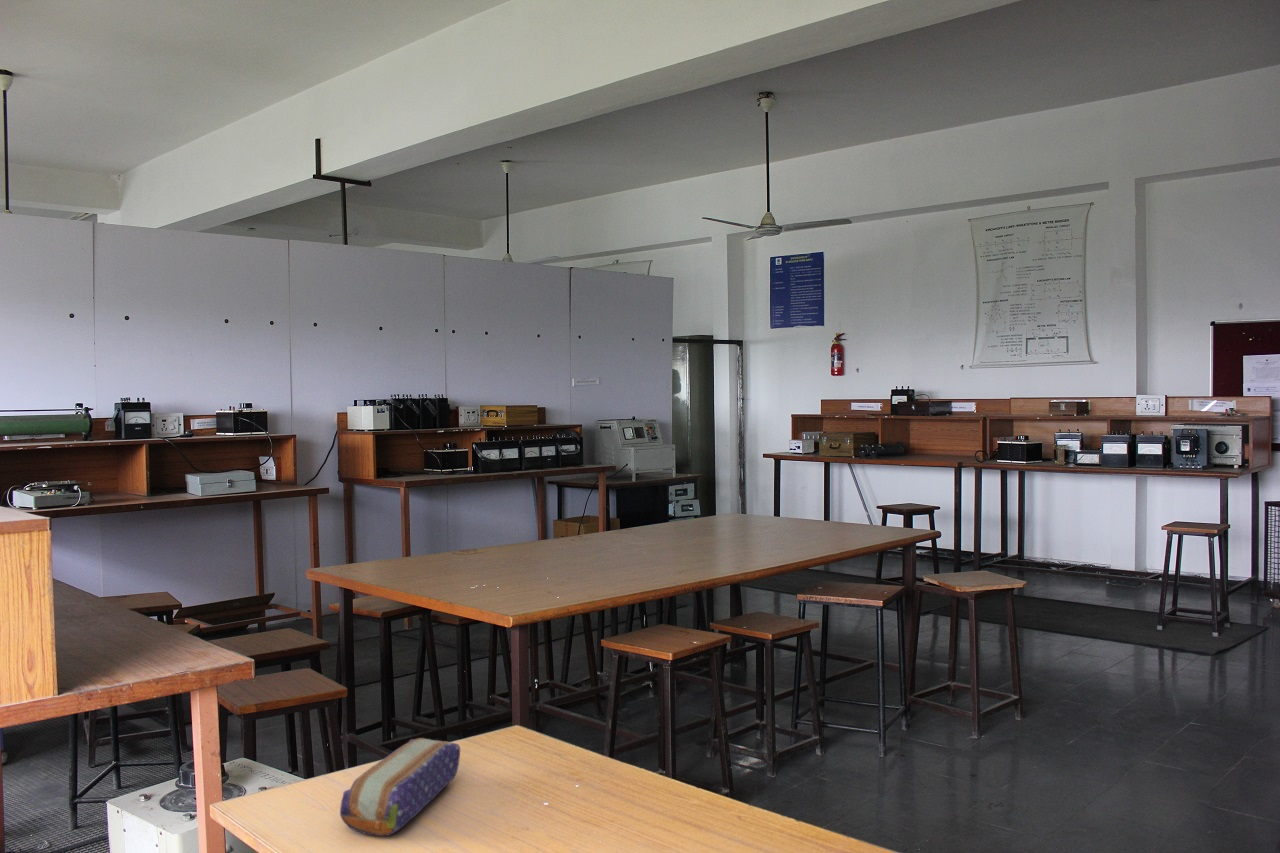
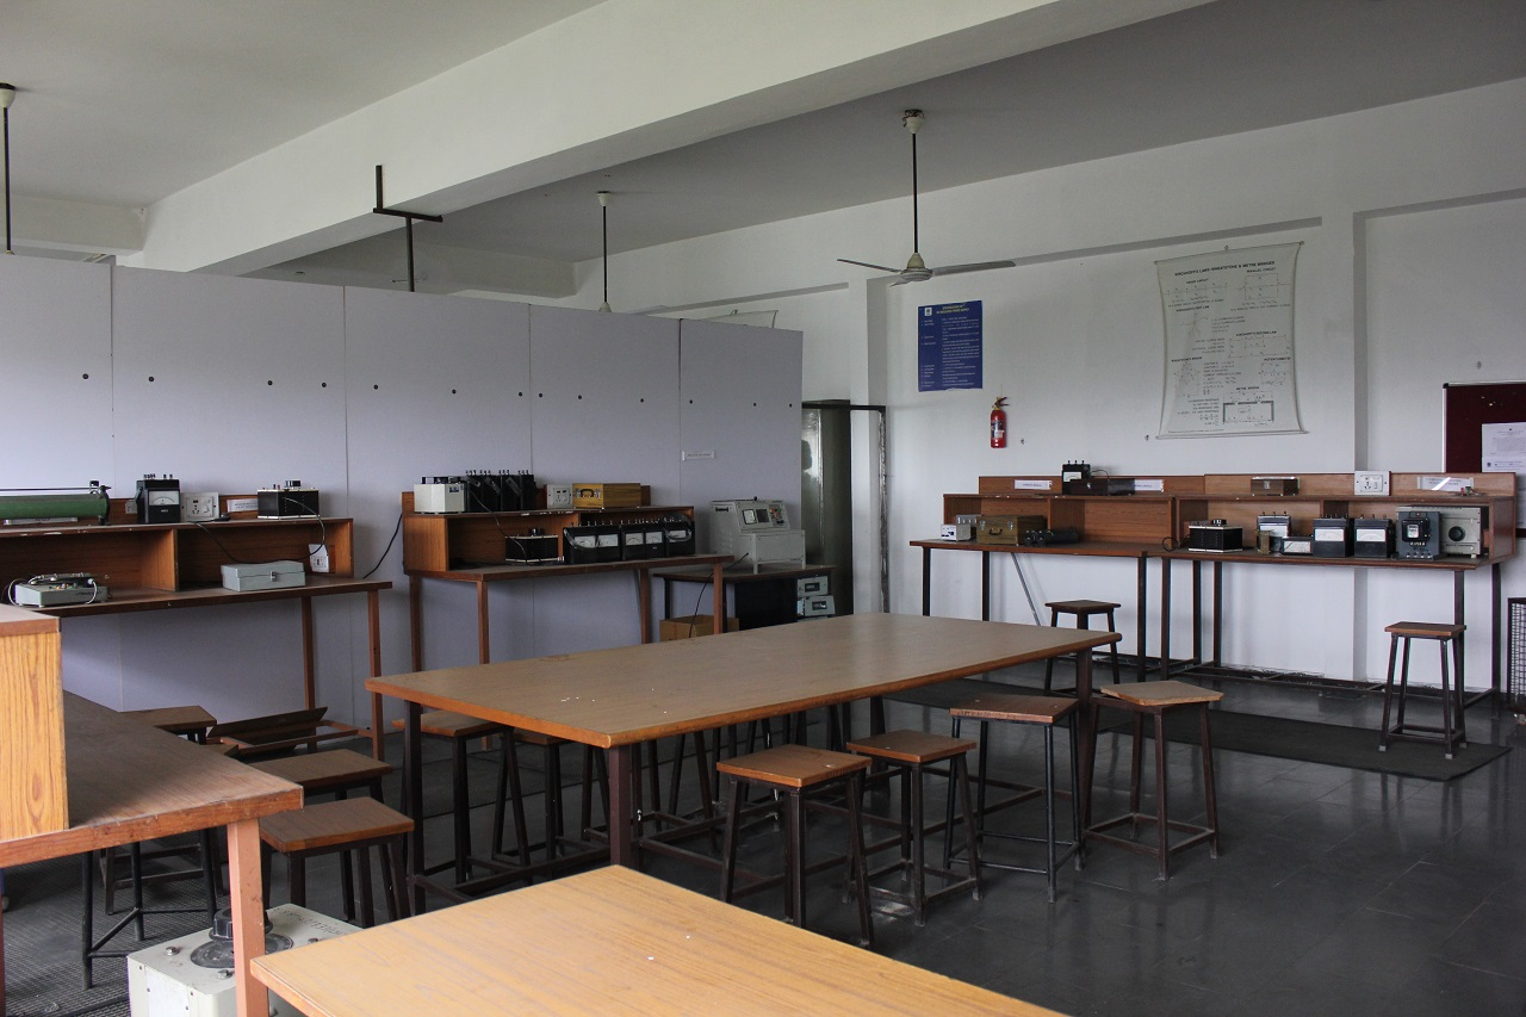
- pencil case [339,737,461,837]
